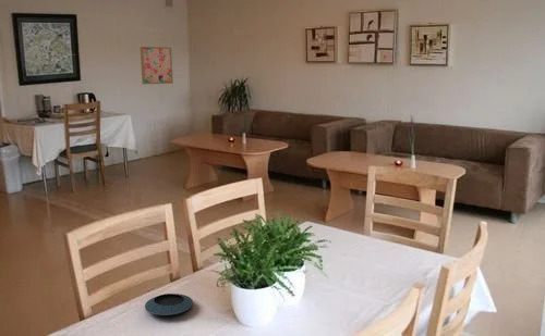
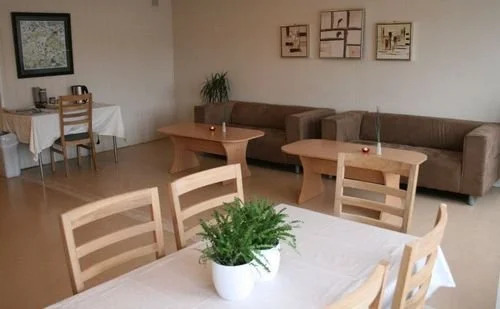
- saucer [144,293,194,316]
- wall art [140,46,174,85]
